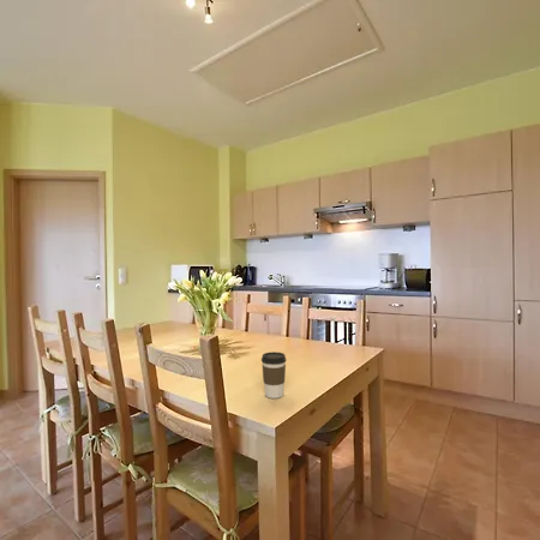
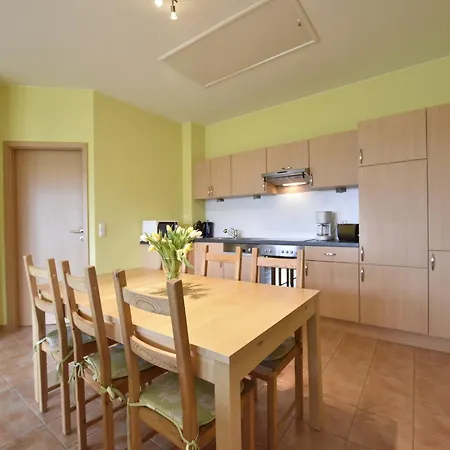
- coffee cup [260,350,288,400]
